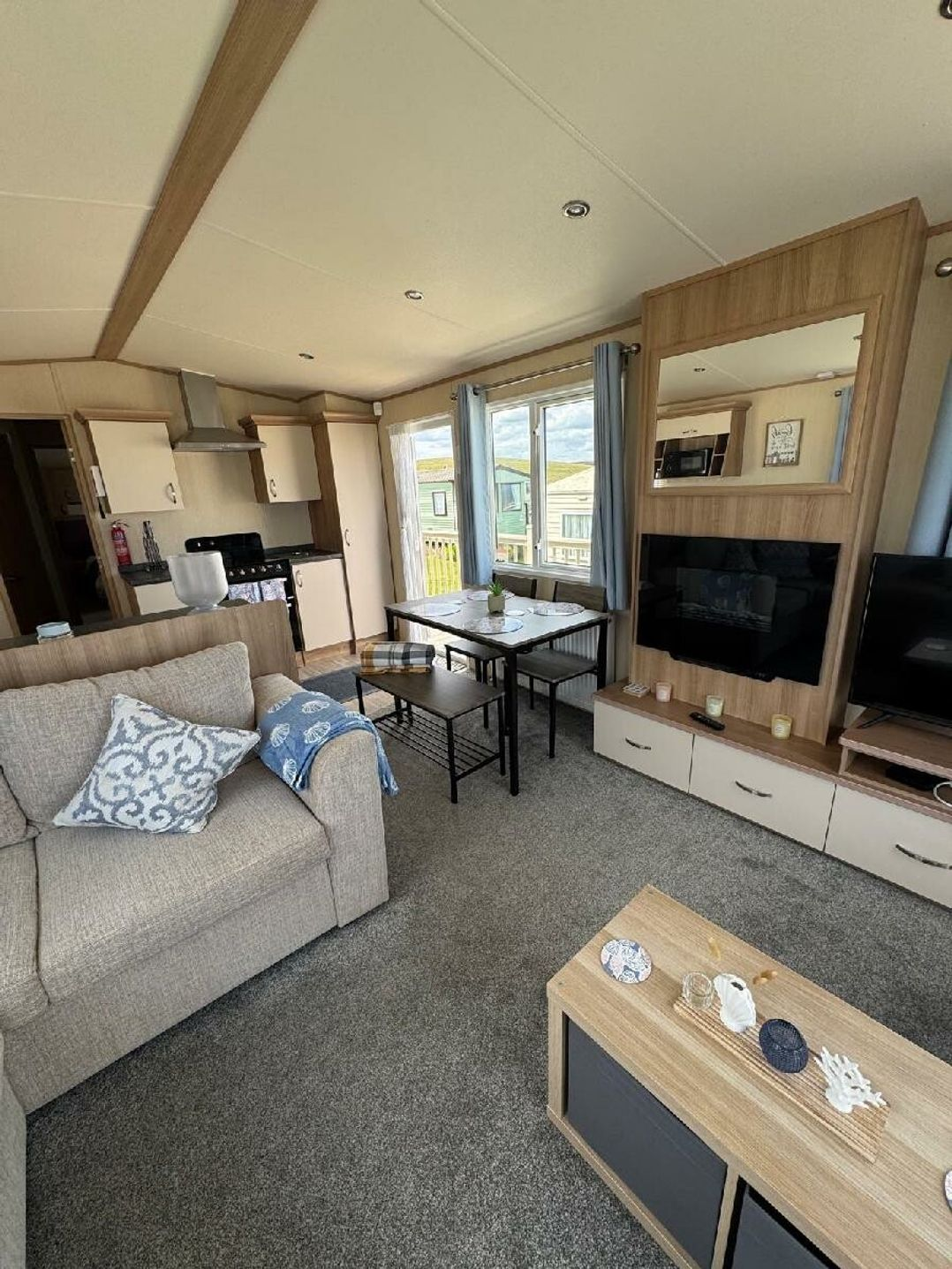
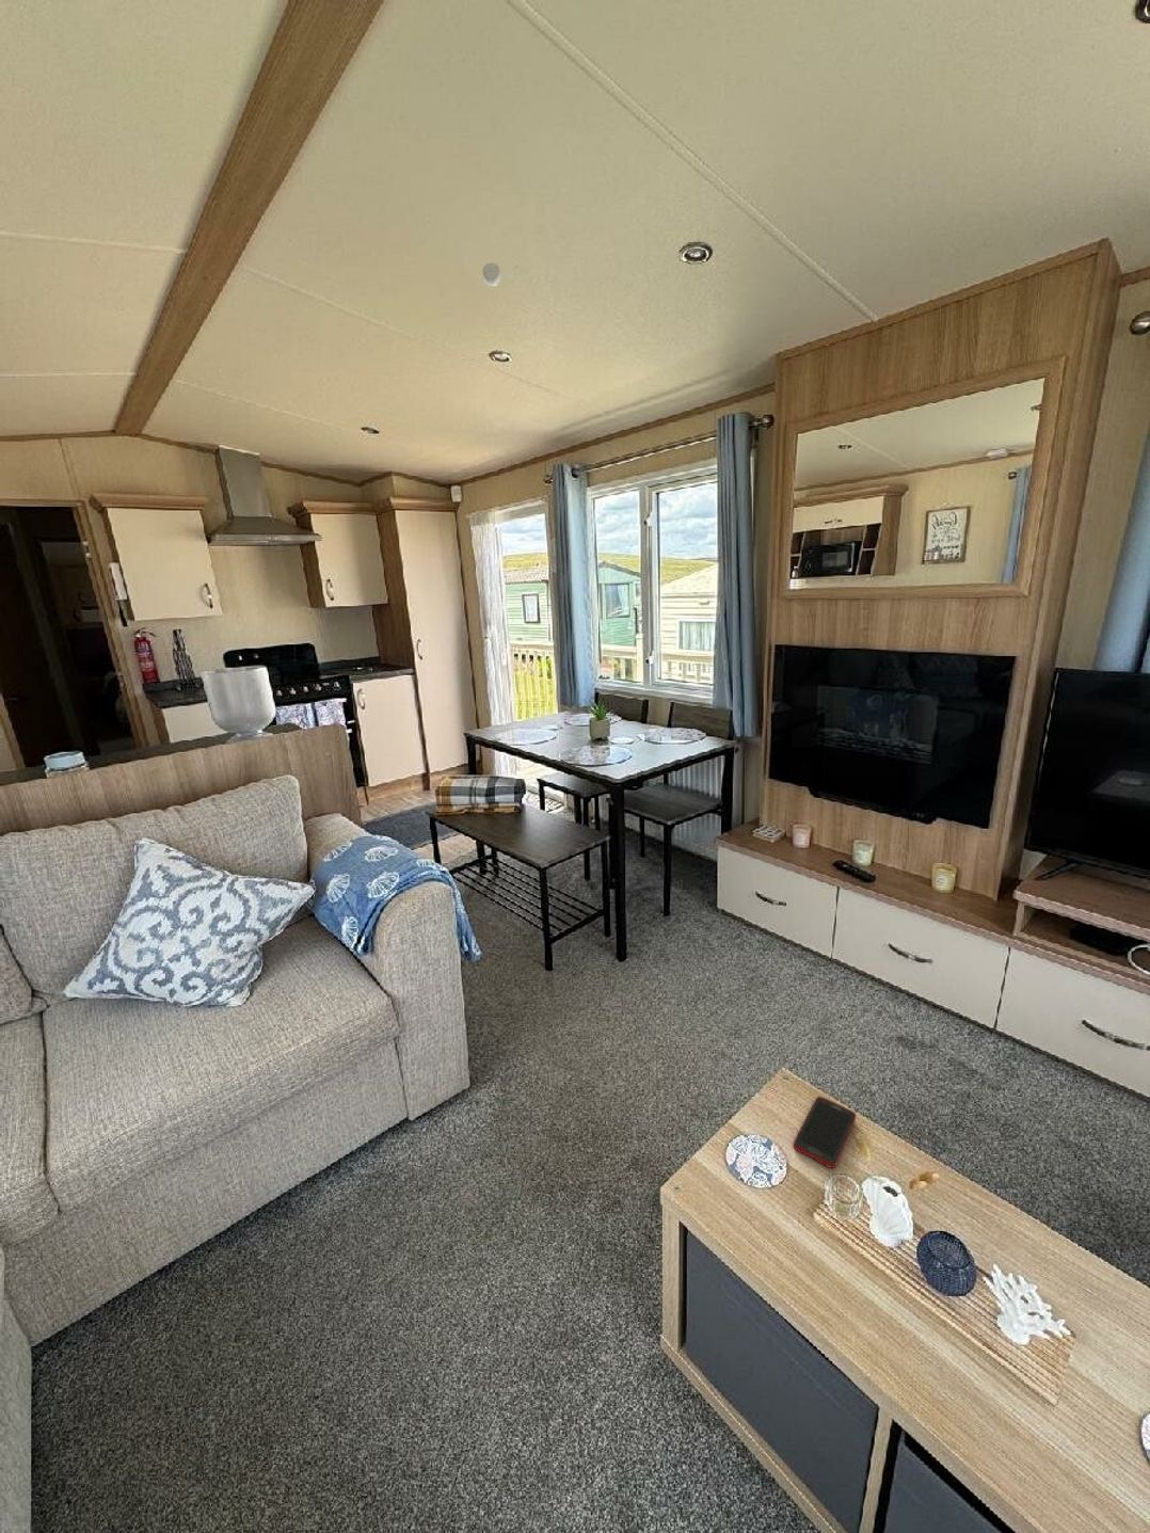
+ cell phone [792,1096,856,1169]
+ smoke detector [482,262,501,288]
